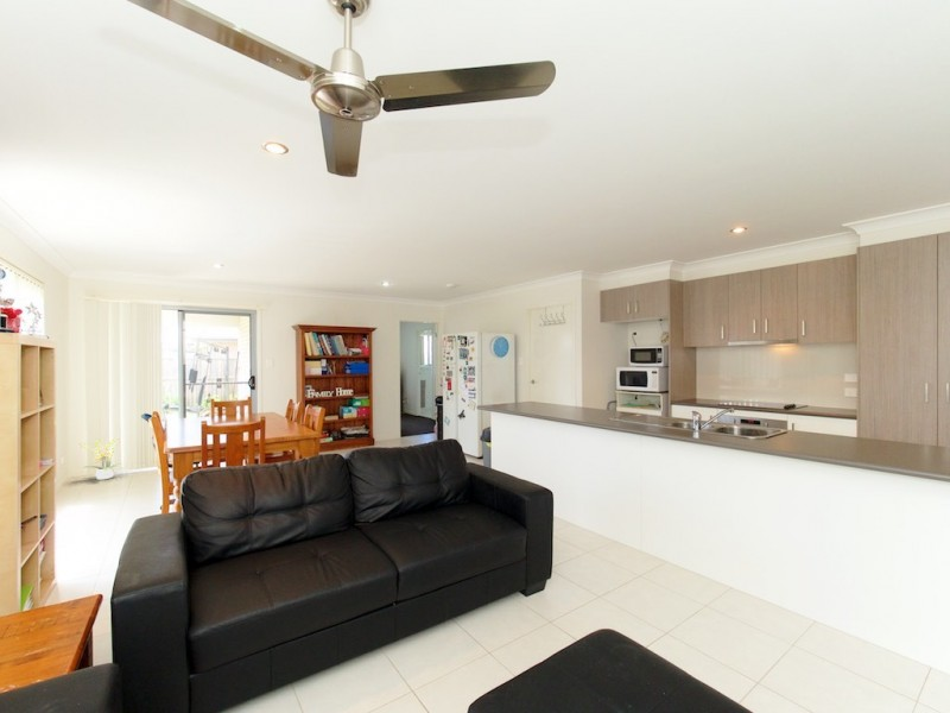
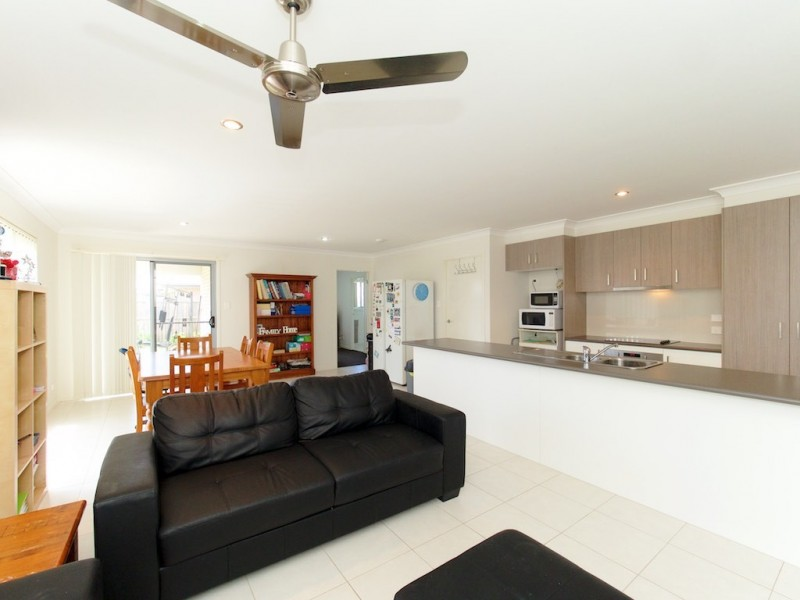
- potted plant [78,437,124,481]
